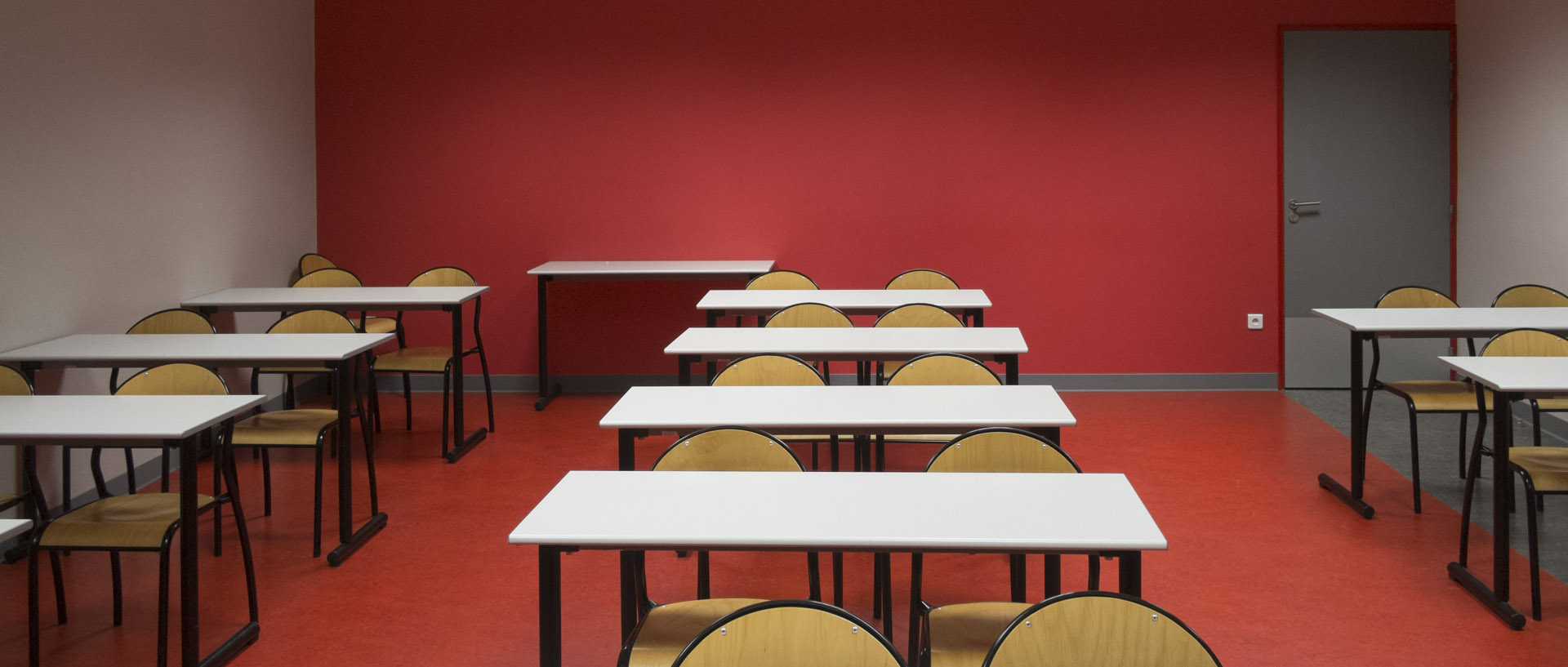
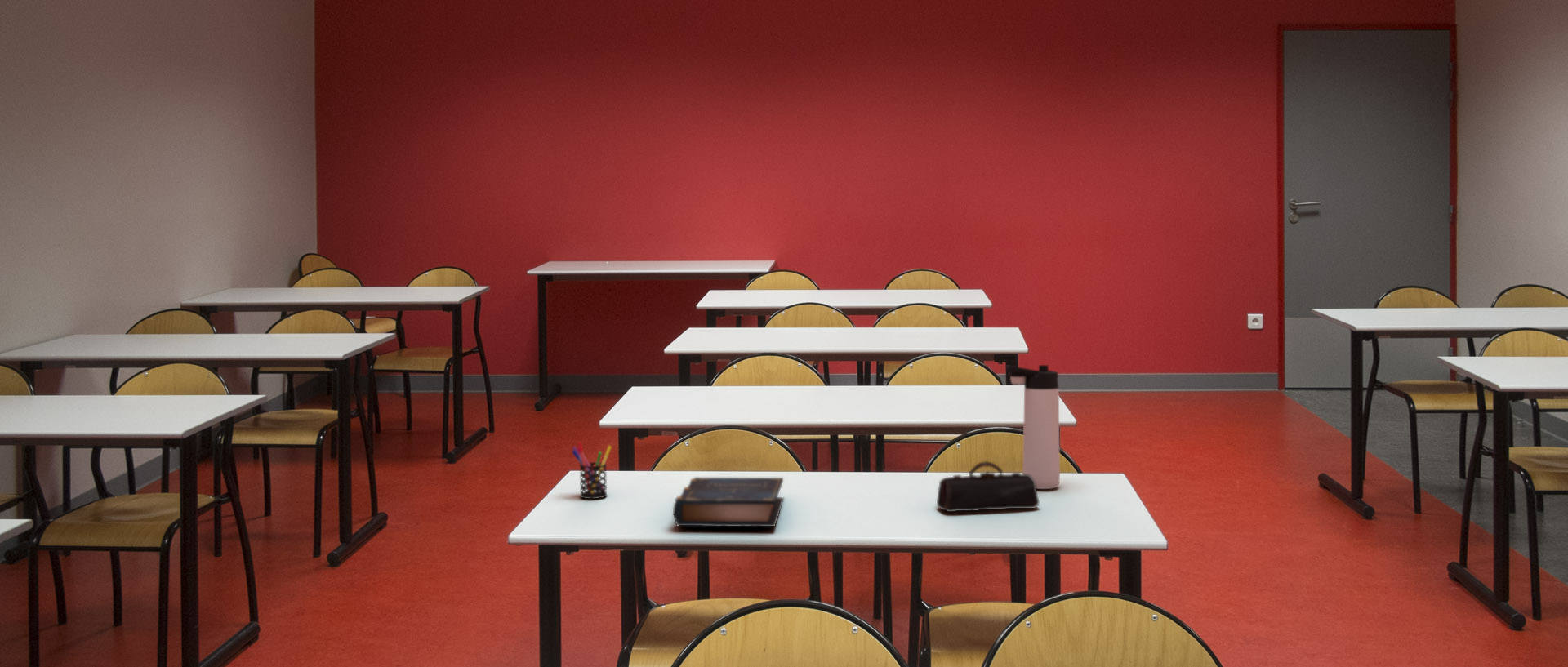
+ thermos bottle [1005,364,1061,490]
+ pen holder [571,441,613,500]
+ pencil case [936,460,1040,513]
+ book [672,477,784,527]
